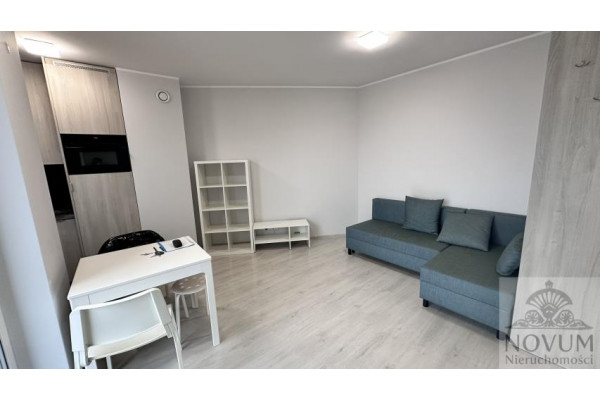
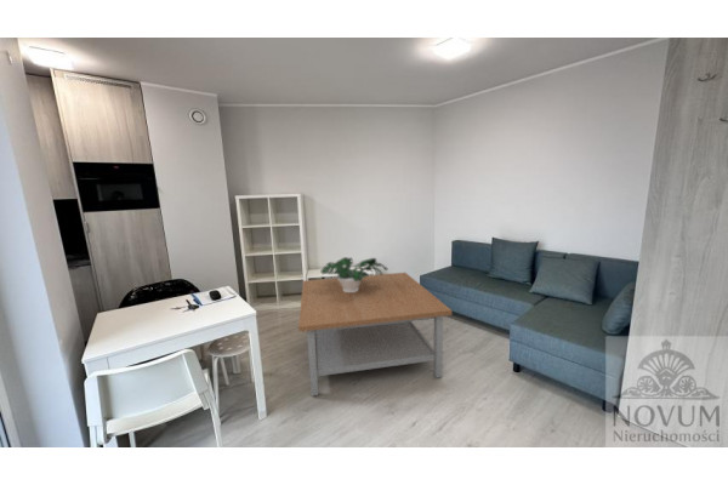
+ potted plant [320,256,388,292]
+ coffee table [297,272,453,398]
